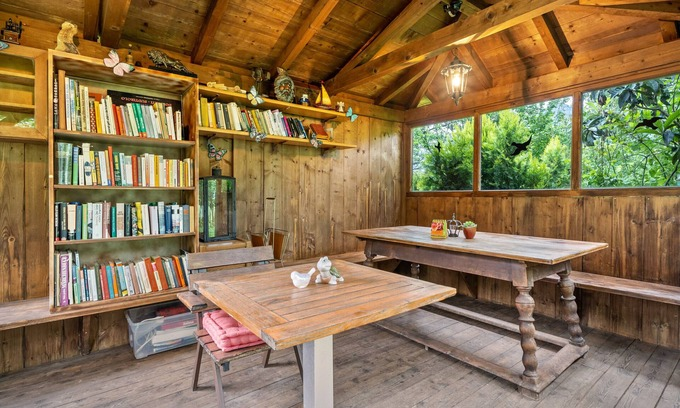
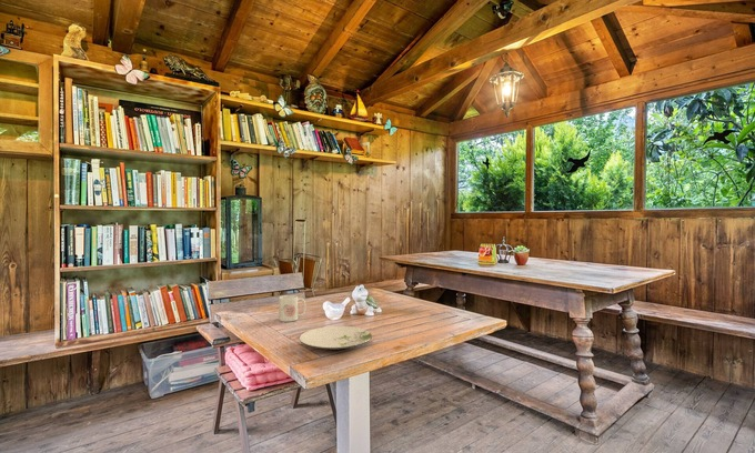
+ mug [278,294,306,323]
+ plate [298,325,373,351]
